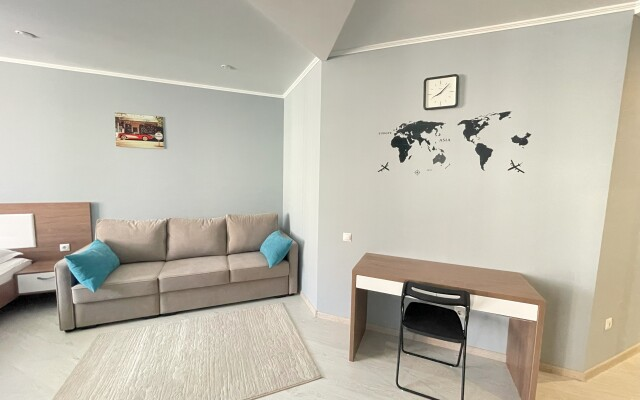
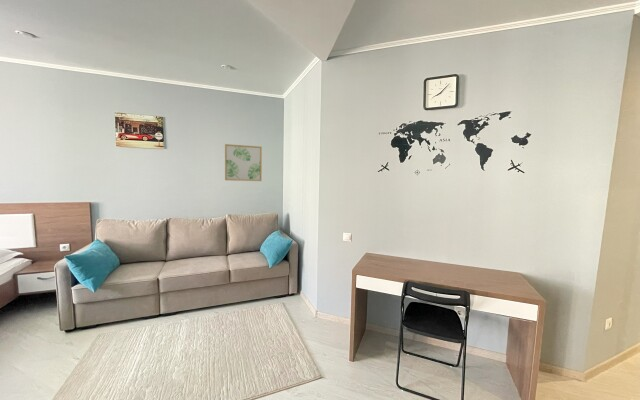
+ wall art [224,143,263,182]
